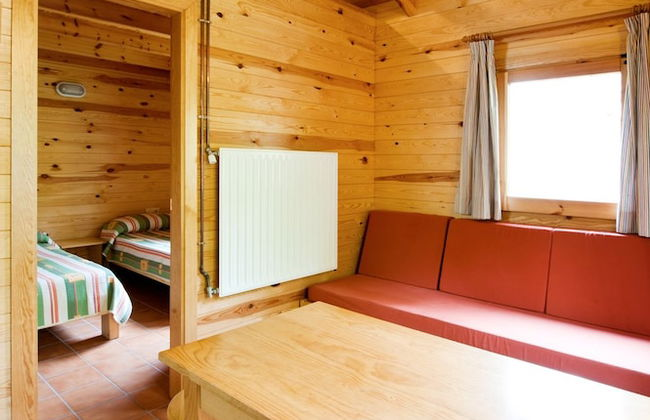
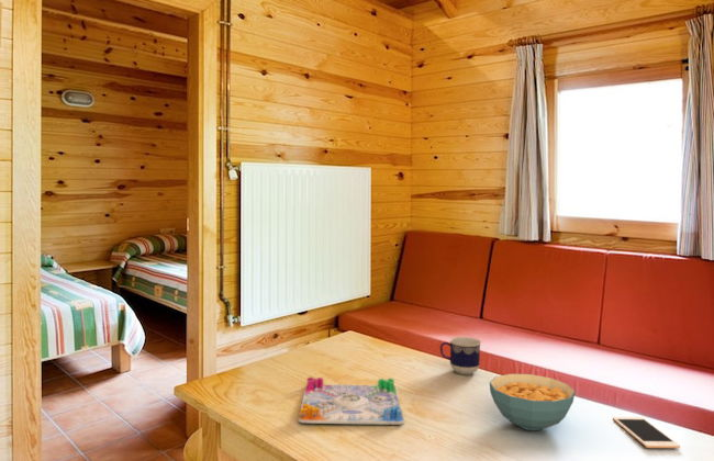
+ cereal bowl [489,373,576,431]
+ board game [298,376,405,426]
+ cell phone [612,416,681,449]
+ cup [439,336,482,375]
